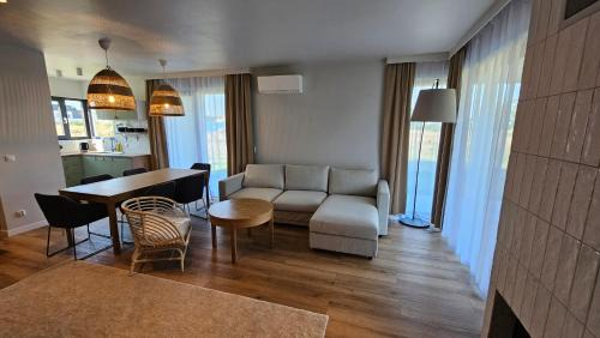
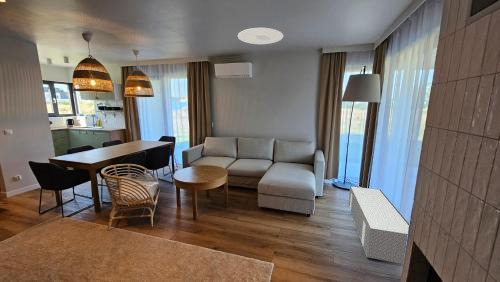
+ ceiling light [237,27,284,45]
+ architectural model [348,185,410,265]
